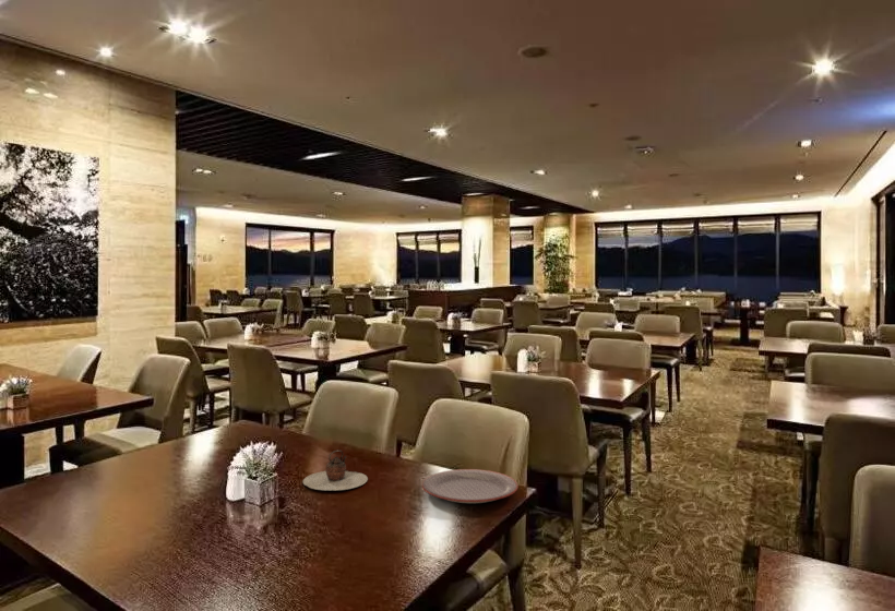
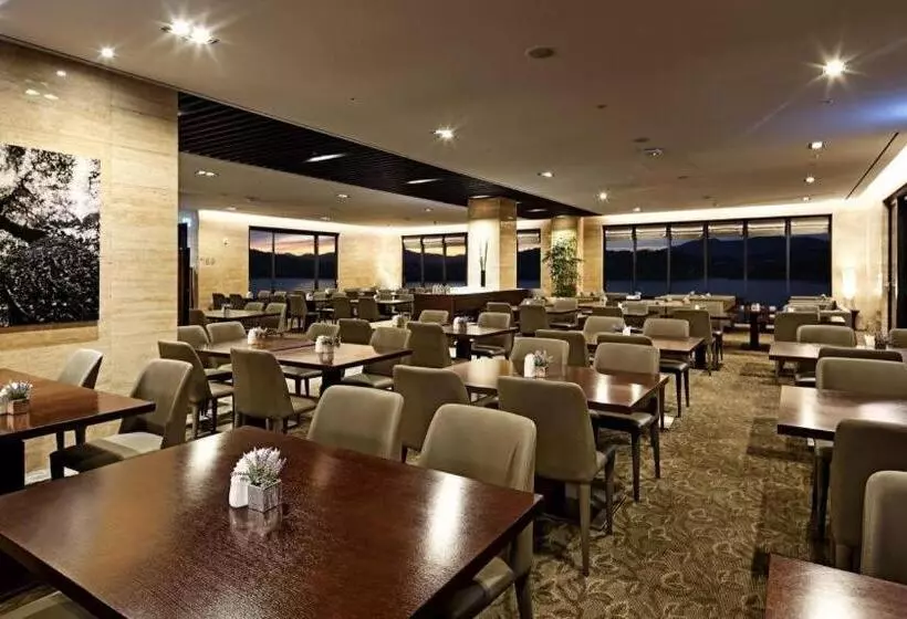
- teapot [302,450,369,491]
- plate [421,468,520,504]
